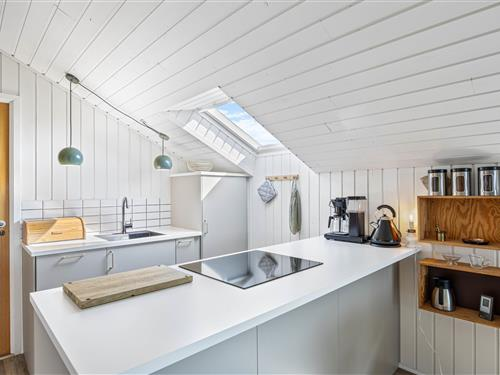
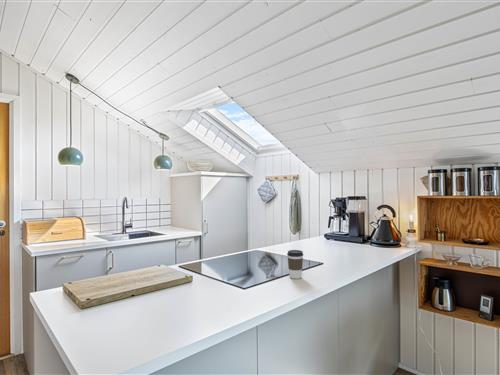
+ coffee cup [286,249,304,280]
